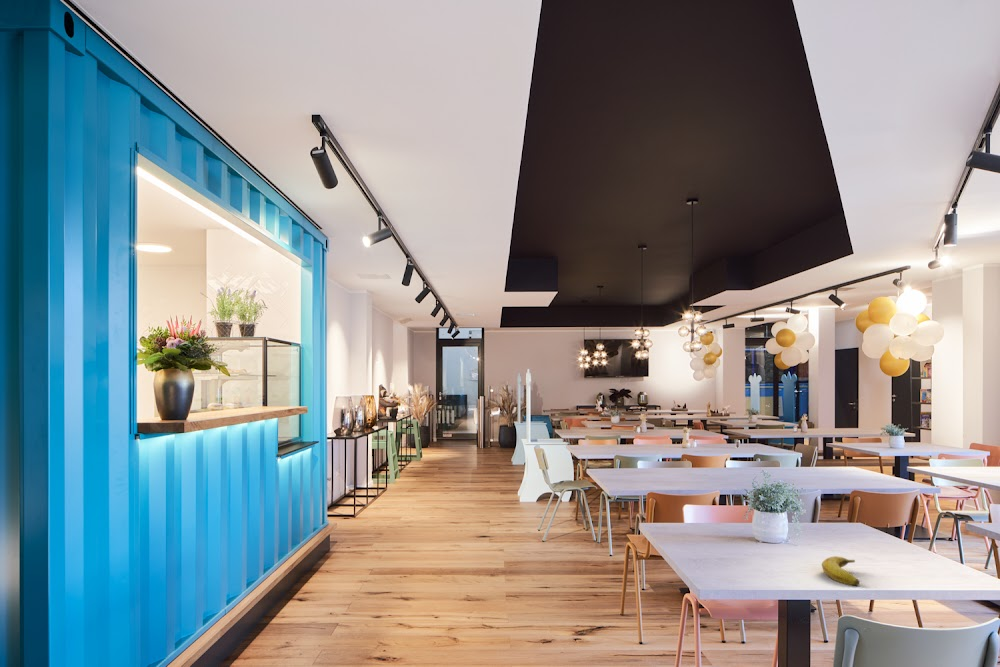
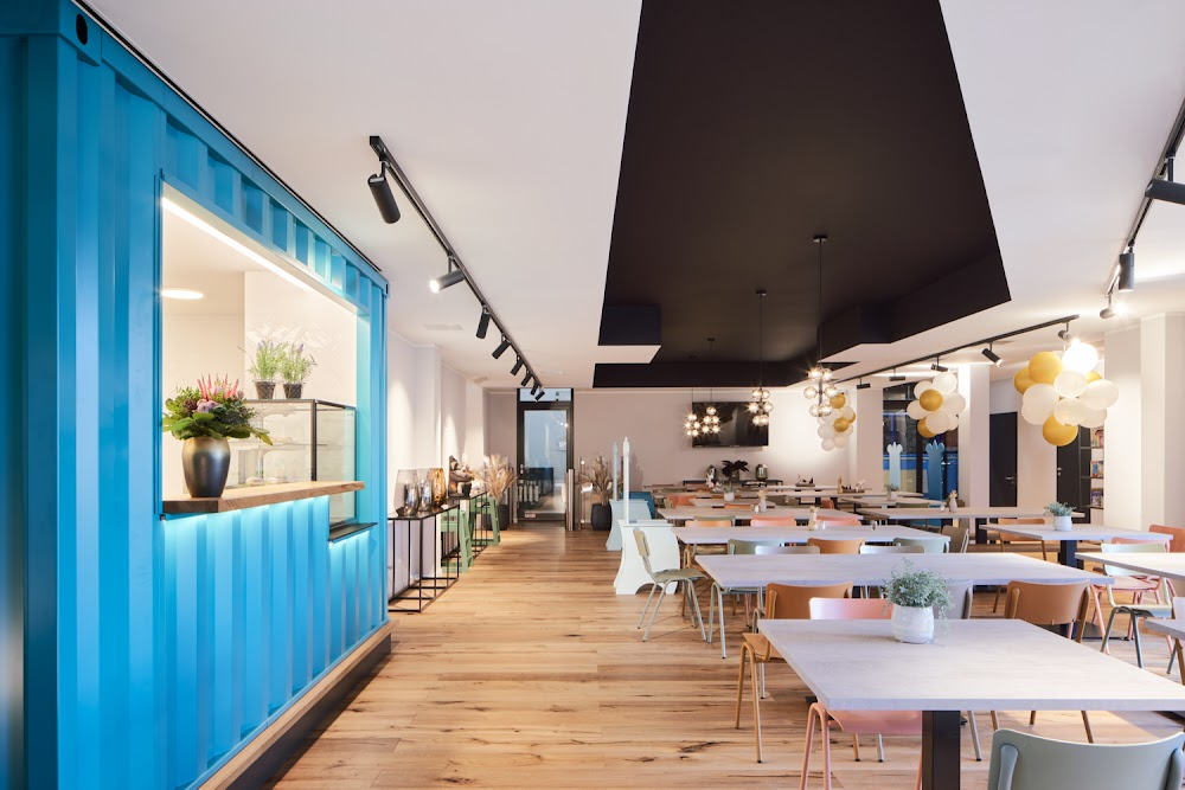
- banana [821,555,861,586]
